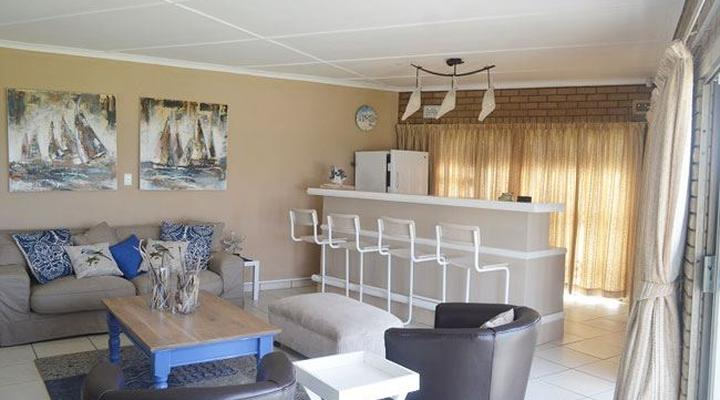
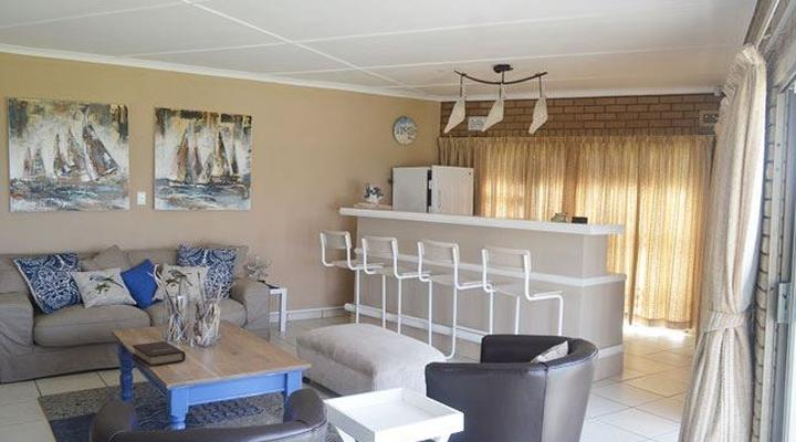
+ book [132,340,187,368]
